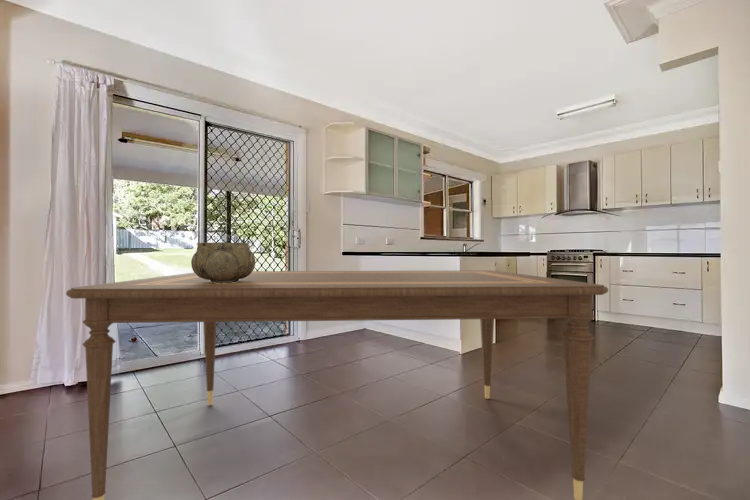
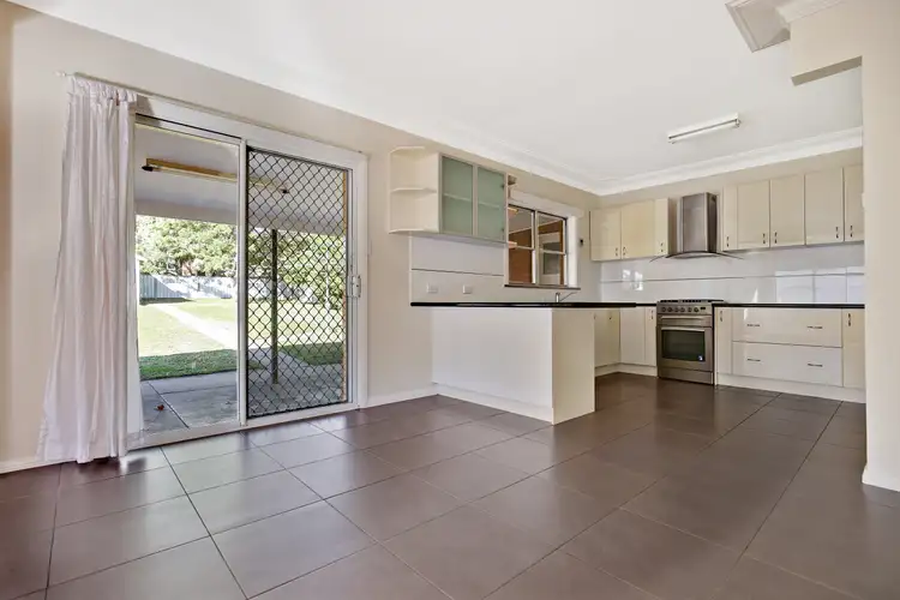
- dining table [65,270,609,500]
- decorative bowl [190,241,256,283]
